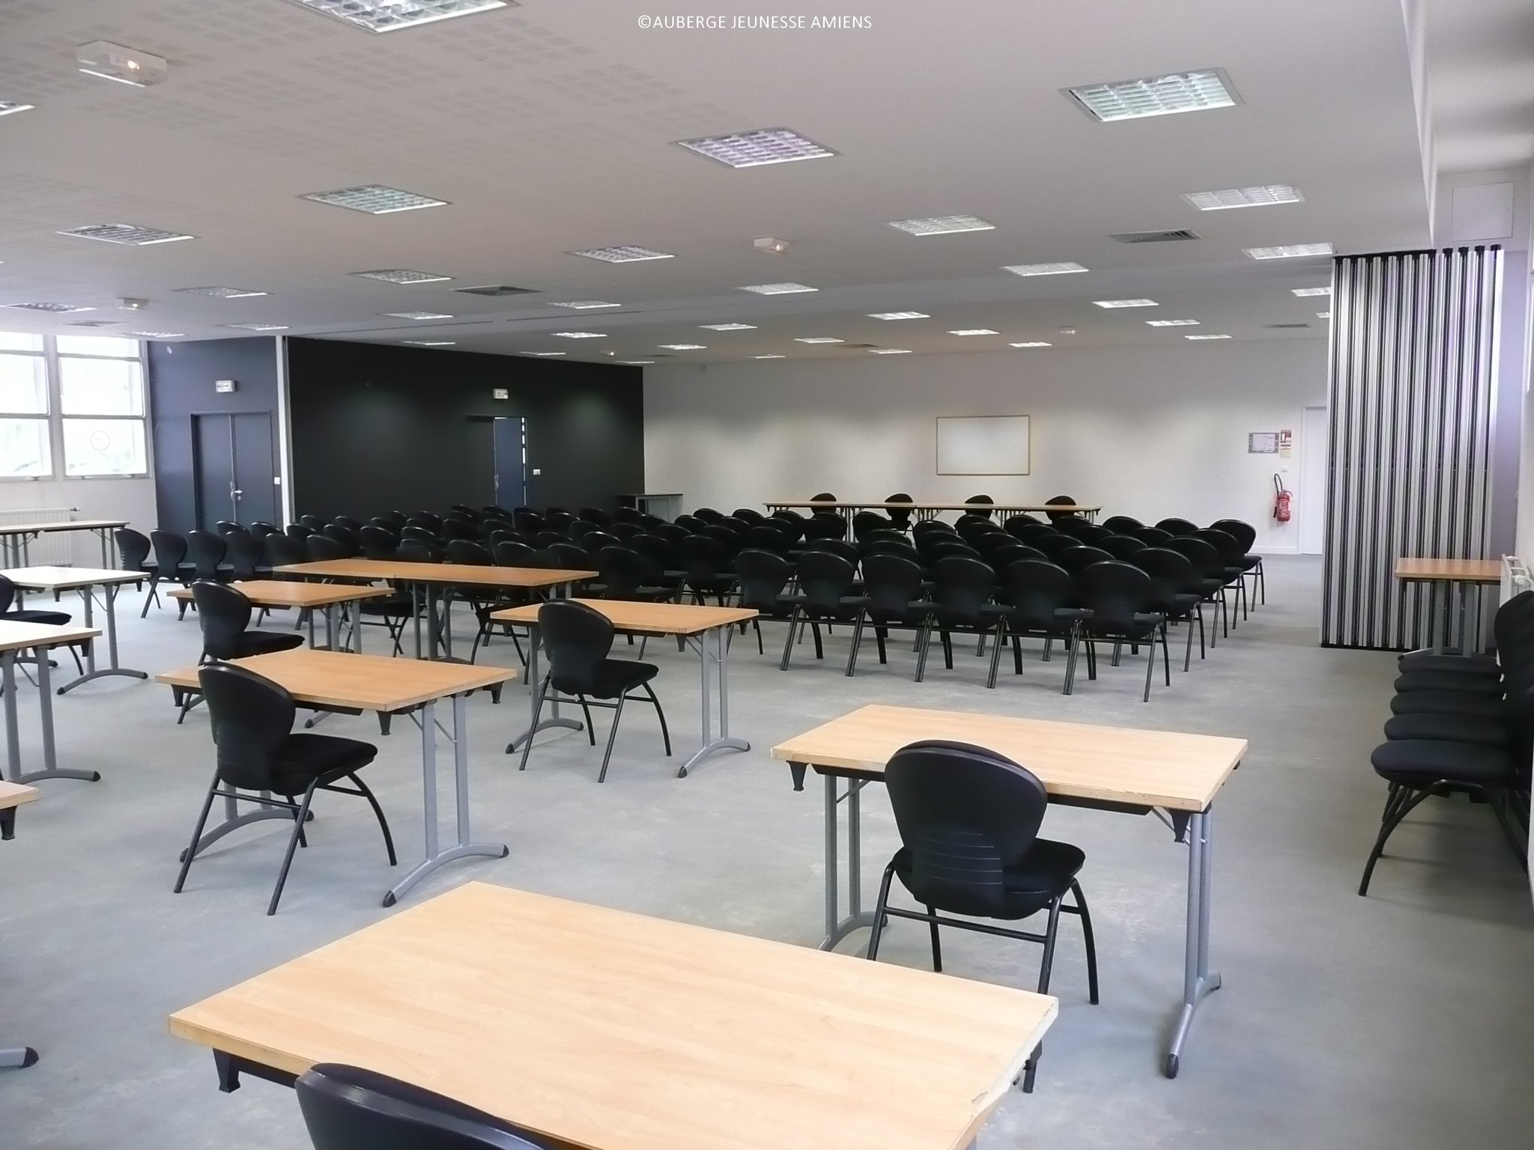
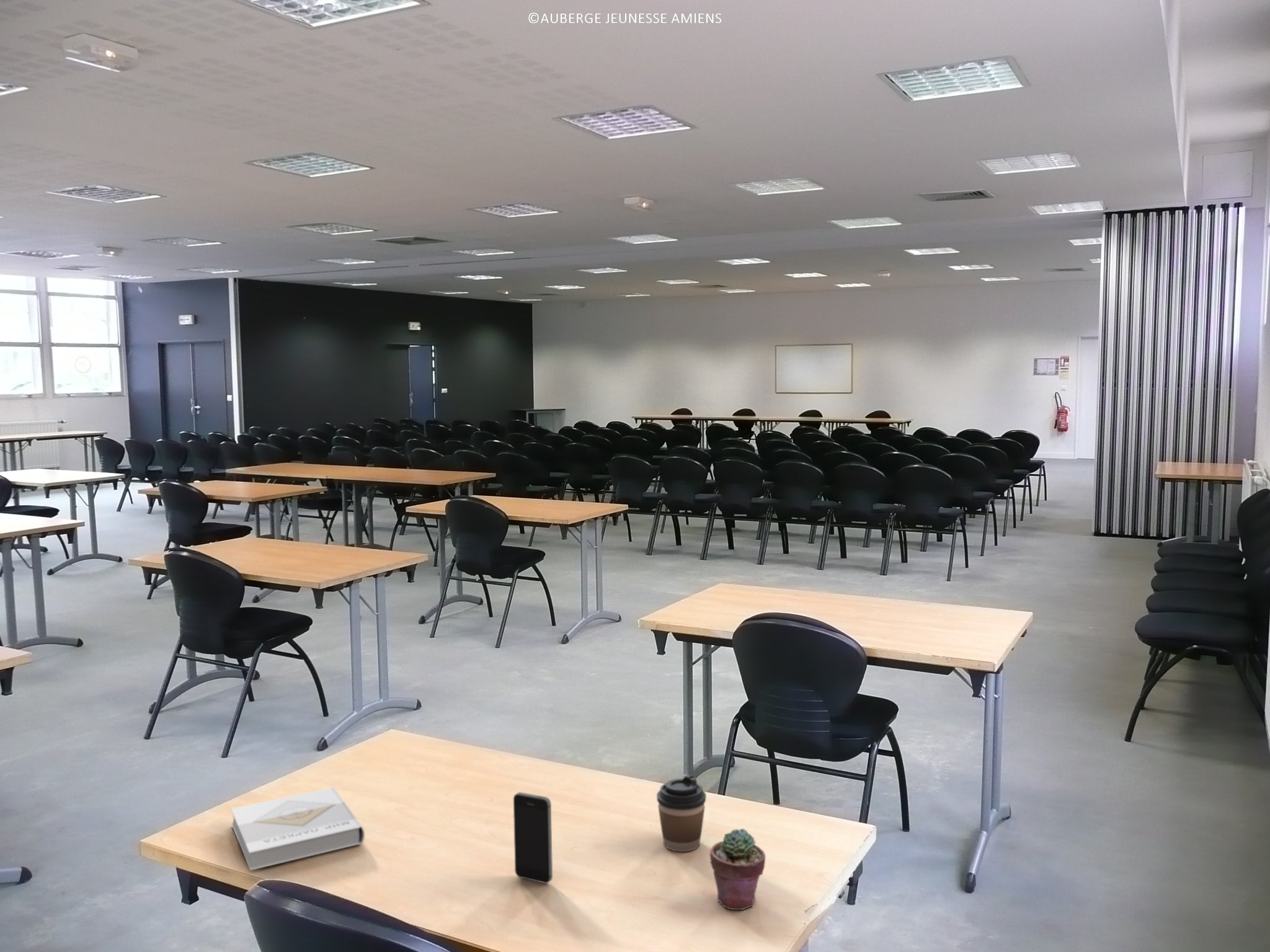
+ coffee cup [656,774,707,852]
+ smartphone [513,791,553,884]
+ book [230,787,365,871]
+ potted succulent [709,828,766,910]
